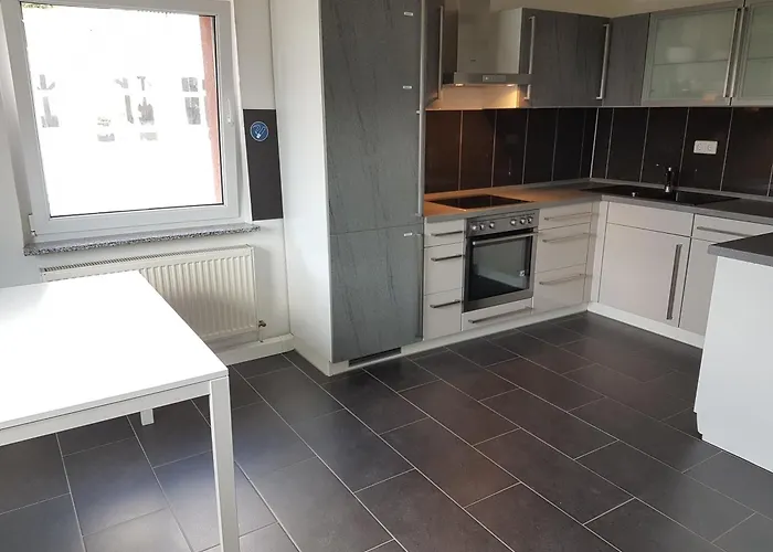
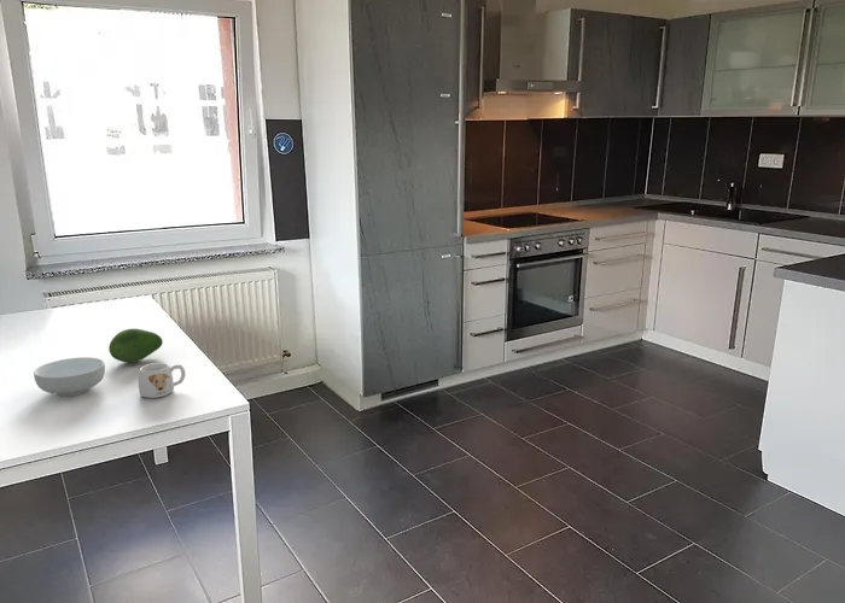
+ mug [138,362,187,399]
+ fruit [107,328,164,363]
+ cereal bowl [33,356,106,398]
